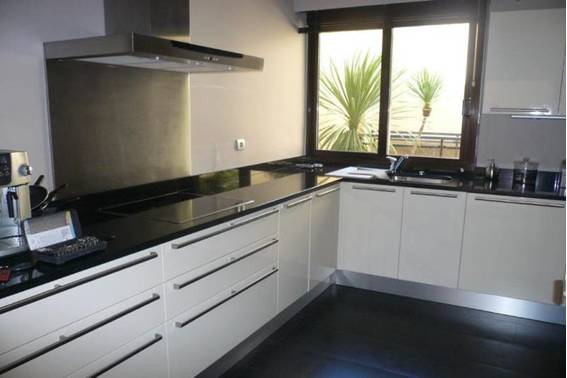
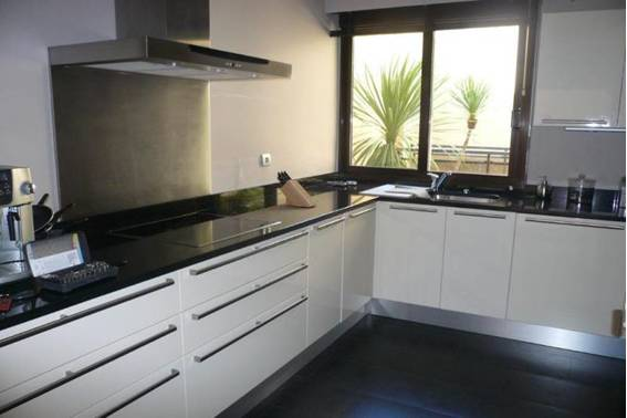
+ knife block [276,169,318,208]
